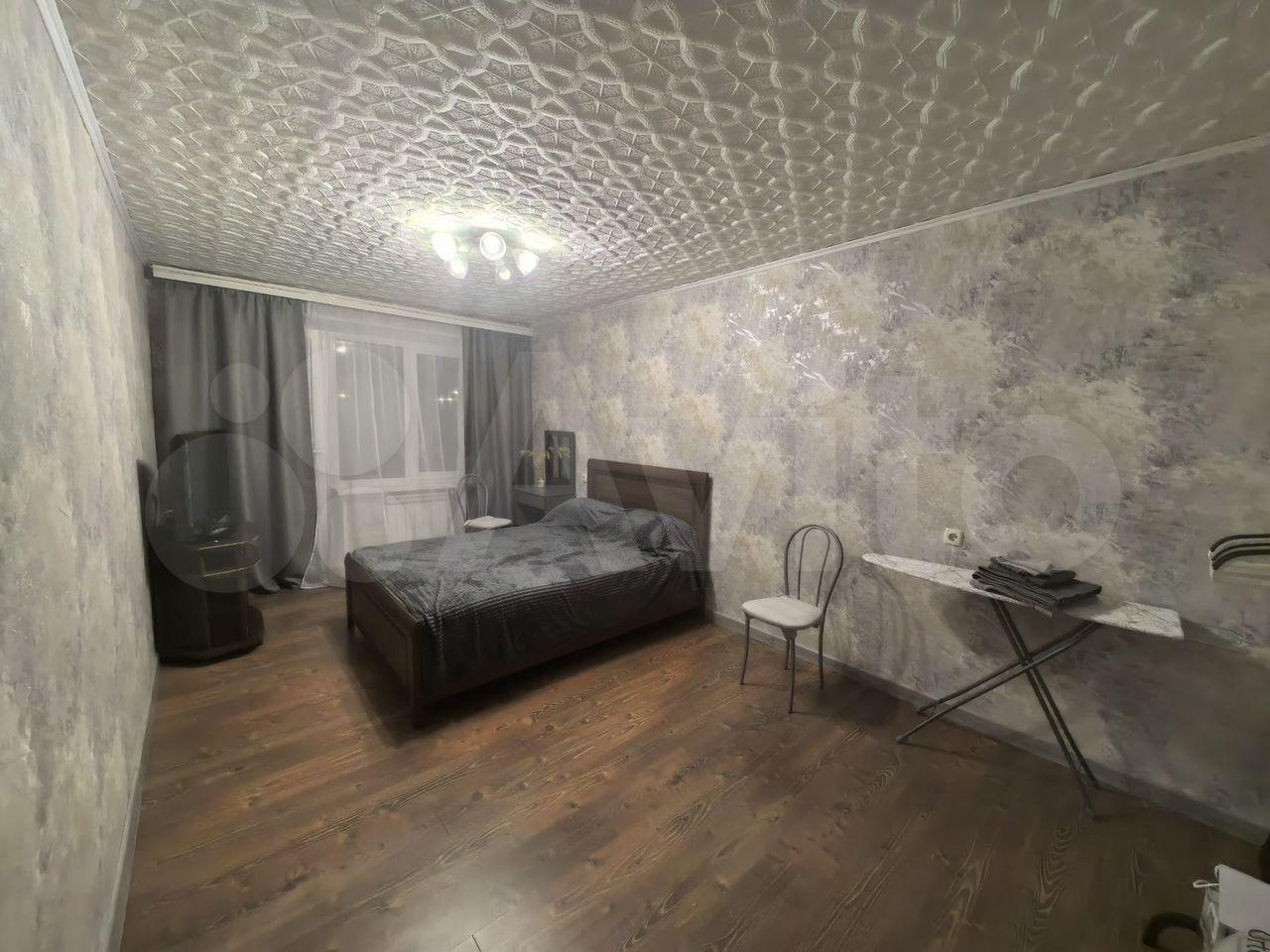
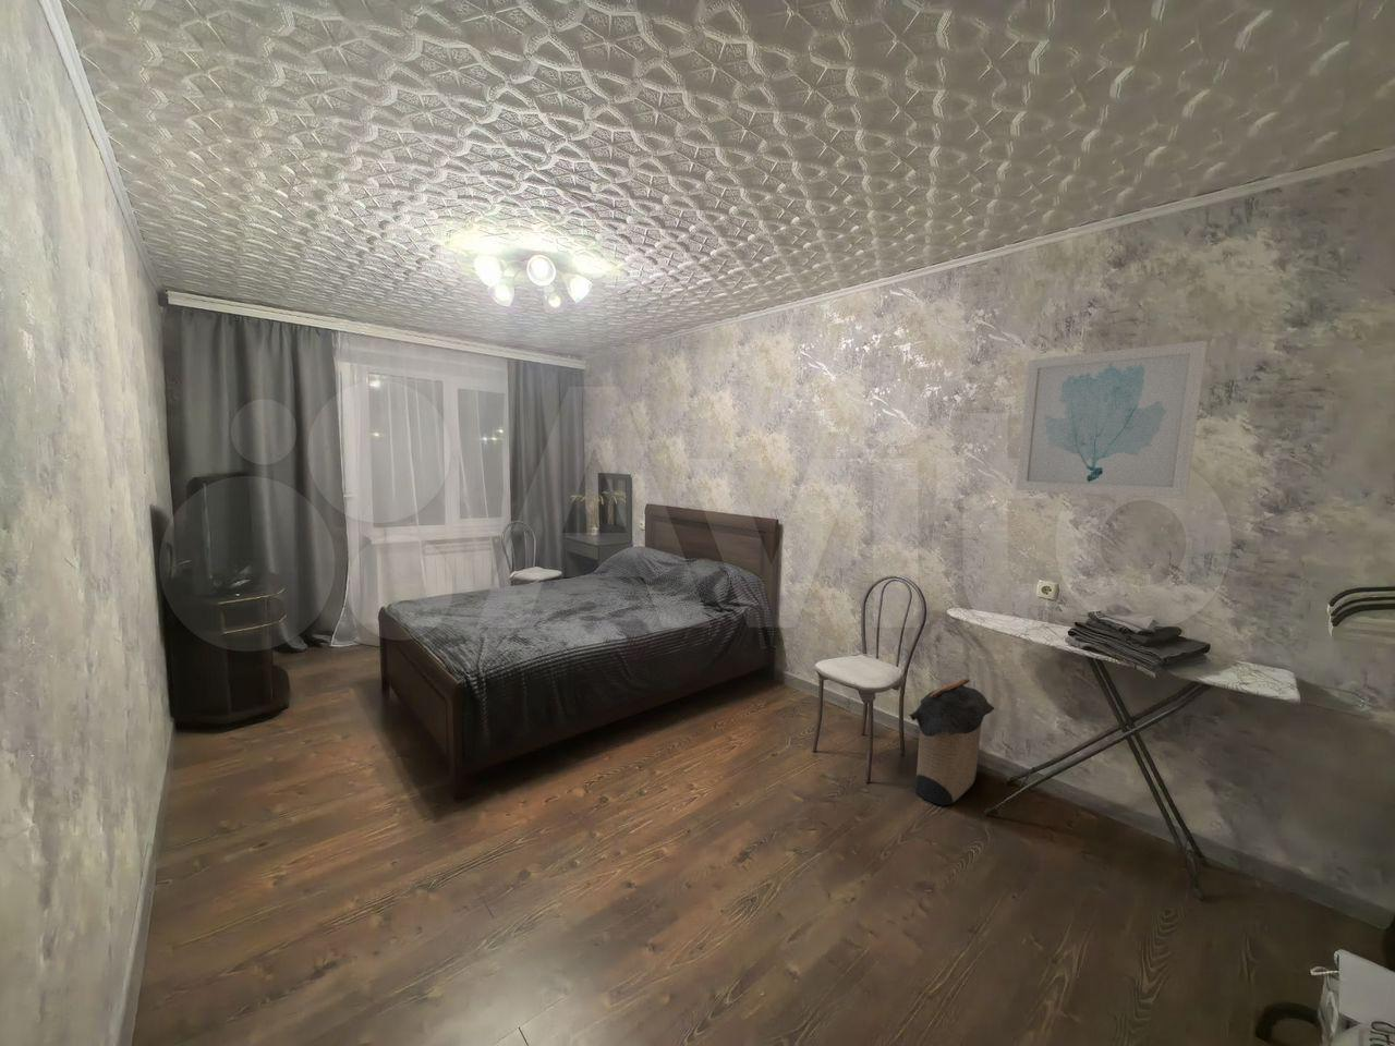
+ laundry hamper [908,678,995,806]
+ wall art [1015,340,1208,500]
